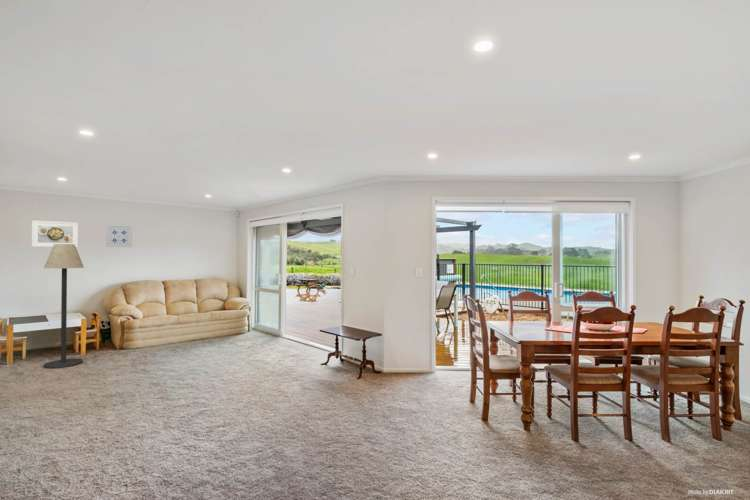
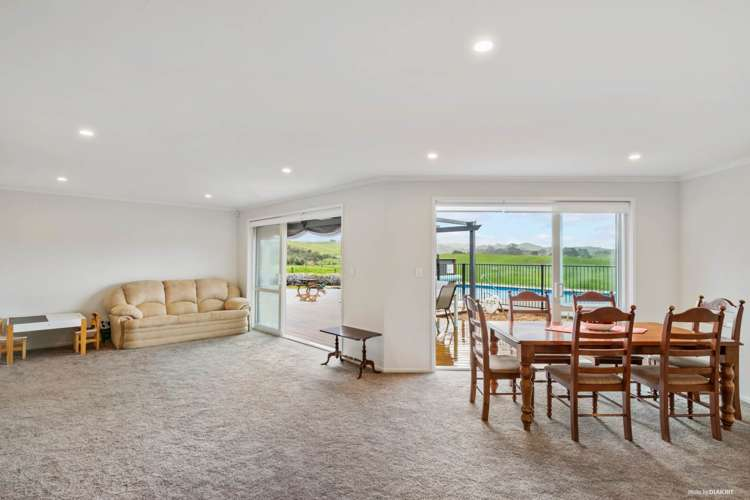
- floor lamp [42,244,85,370]
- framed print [31,220,79,248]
- wall art [105,224,133,248]
